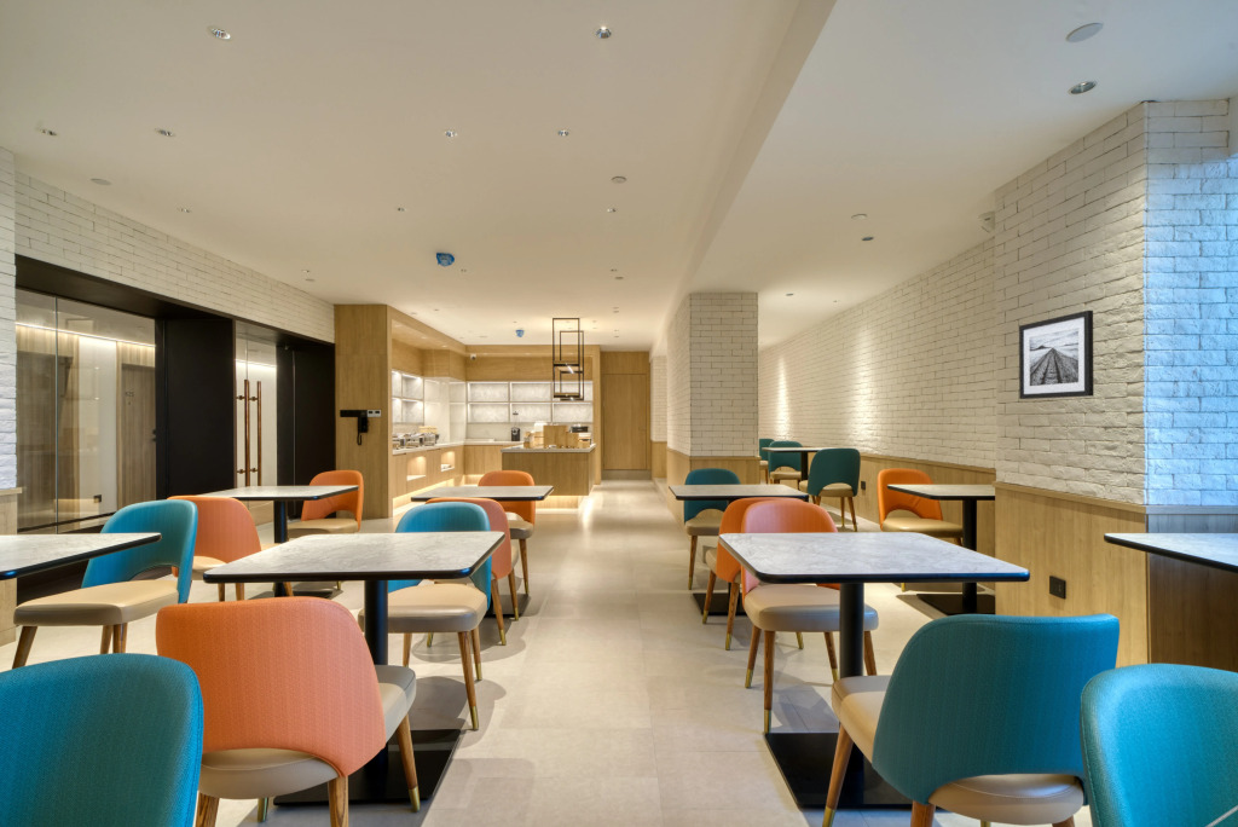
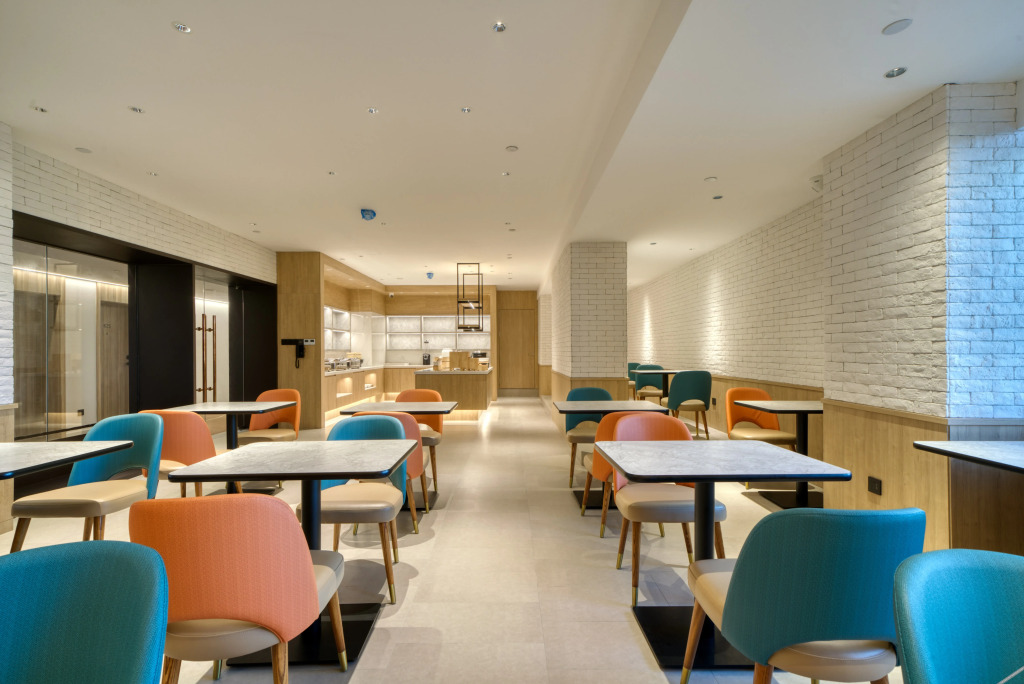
- wall art [1018,310,1095,400]
